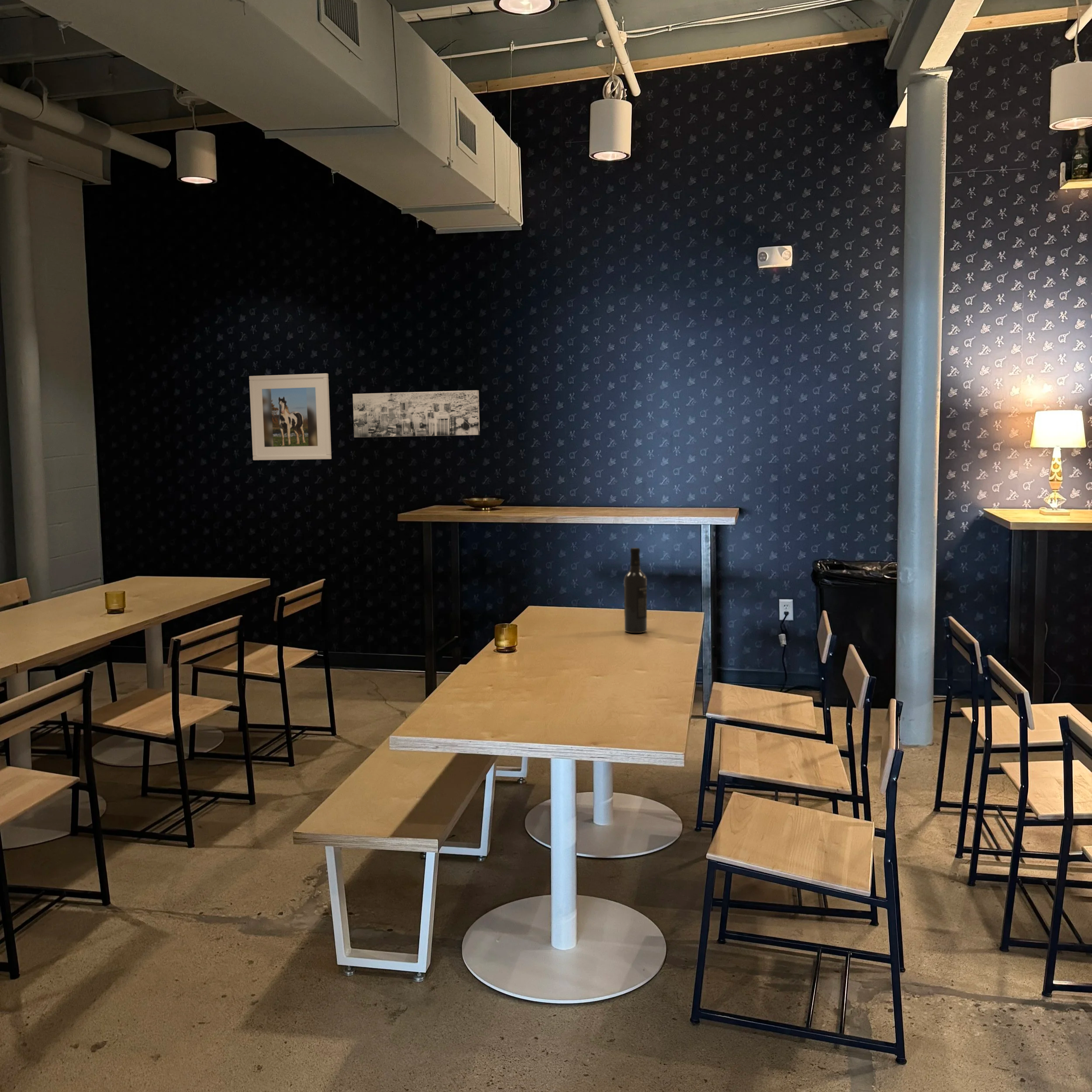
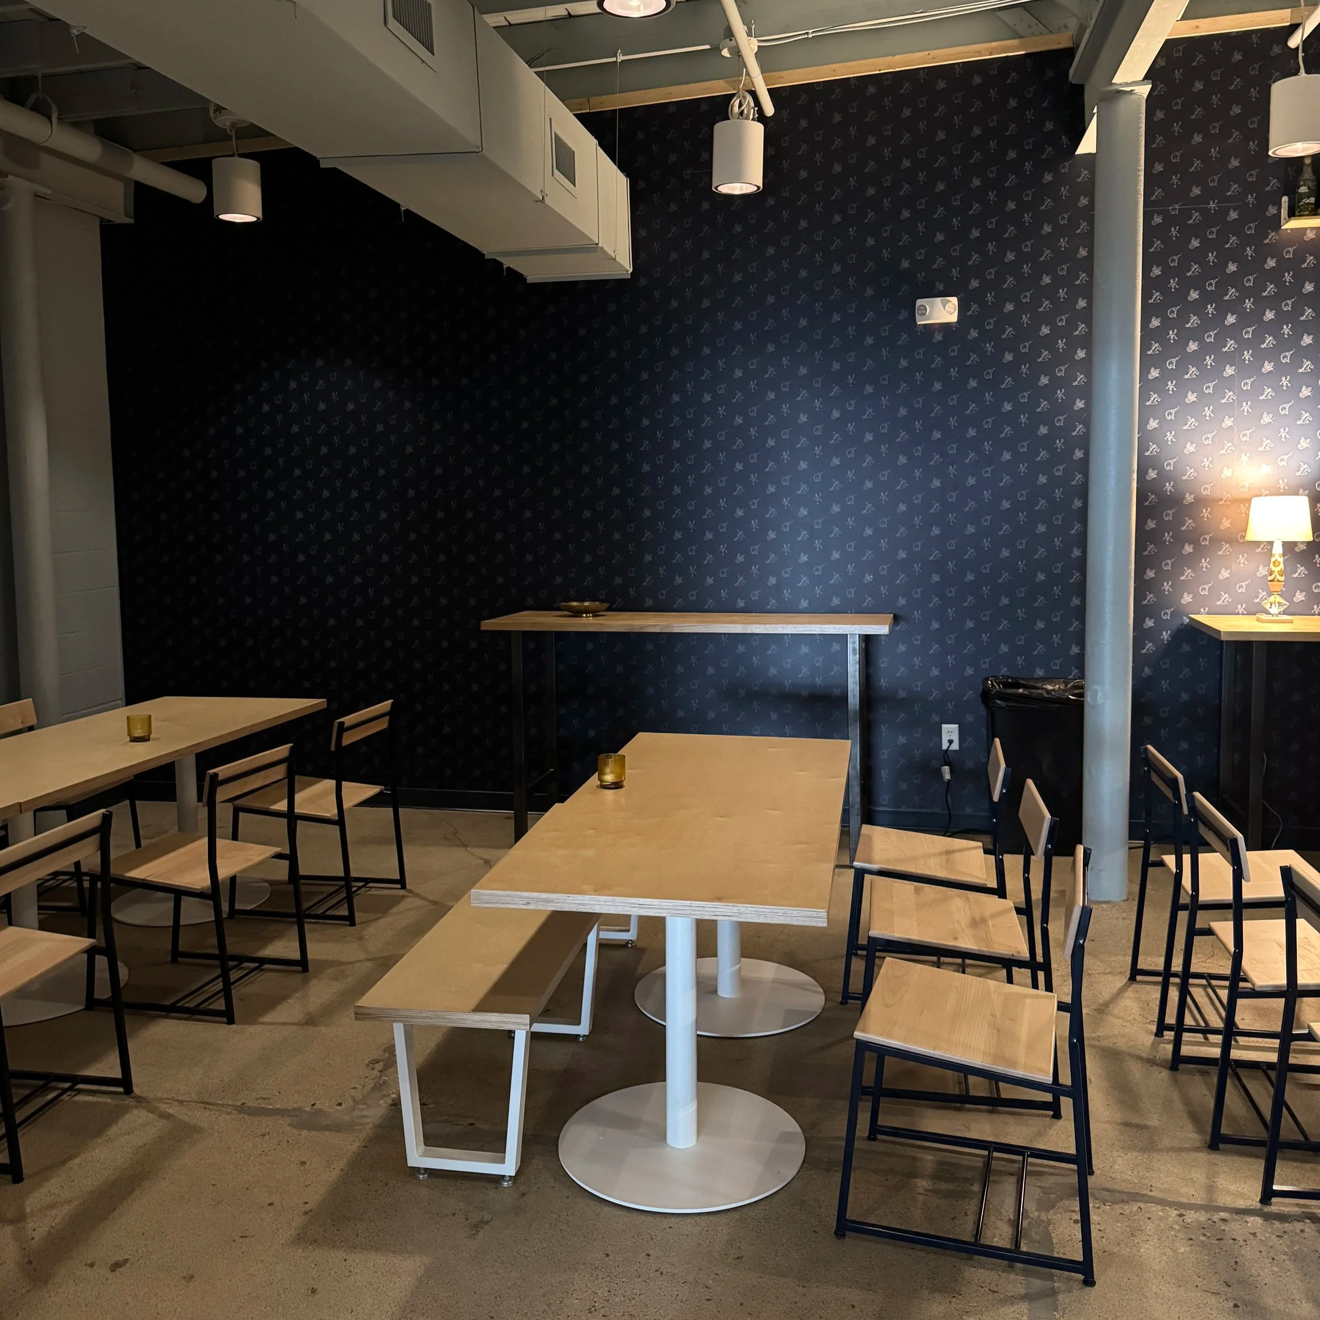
- wall art [352,390,480,438]
- wine bottle [624,547,647,633]
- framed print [249,373,332,461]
